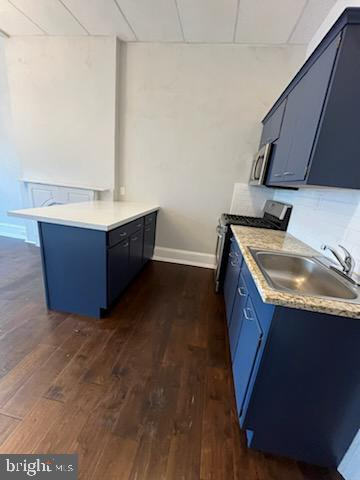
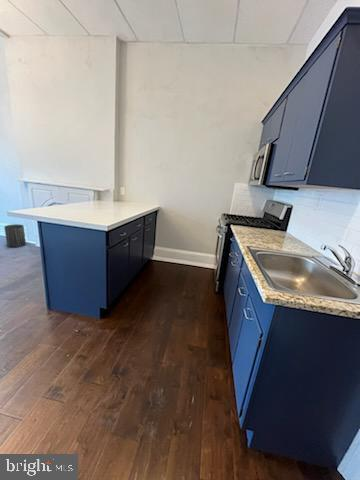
+ trash can [3,223,27,249]
